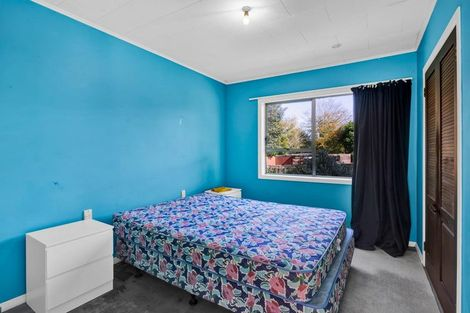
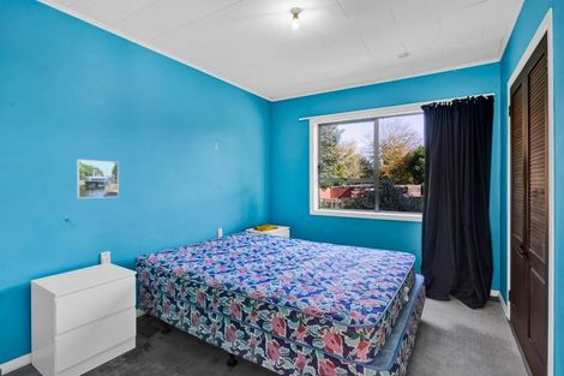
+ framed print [76,159,120,199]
